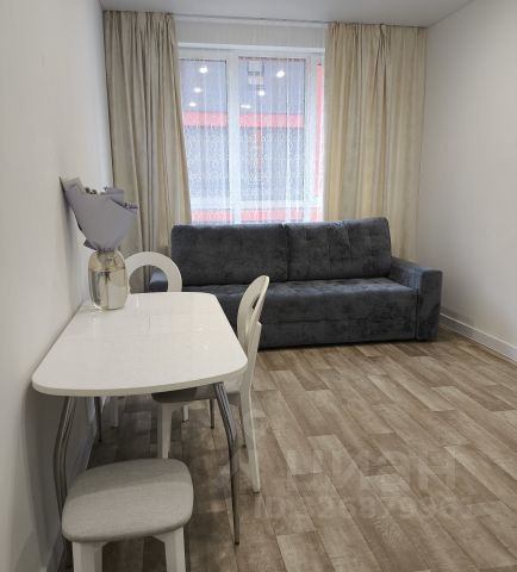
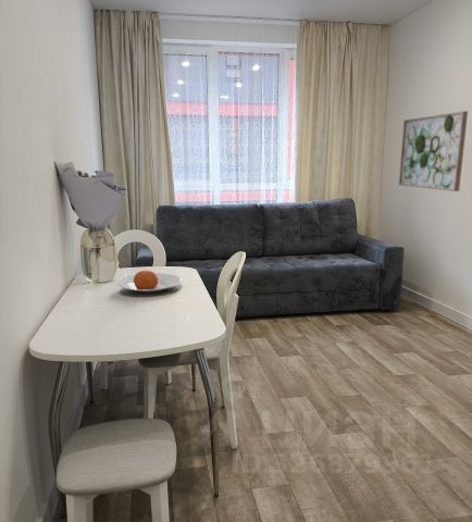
+ wall art [398,110,469,192]
+ plate [117,270,183,294]
